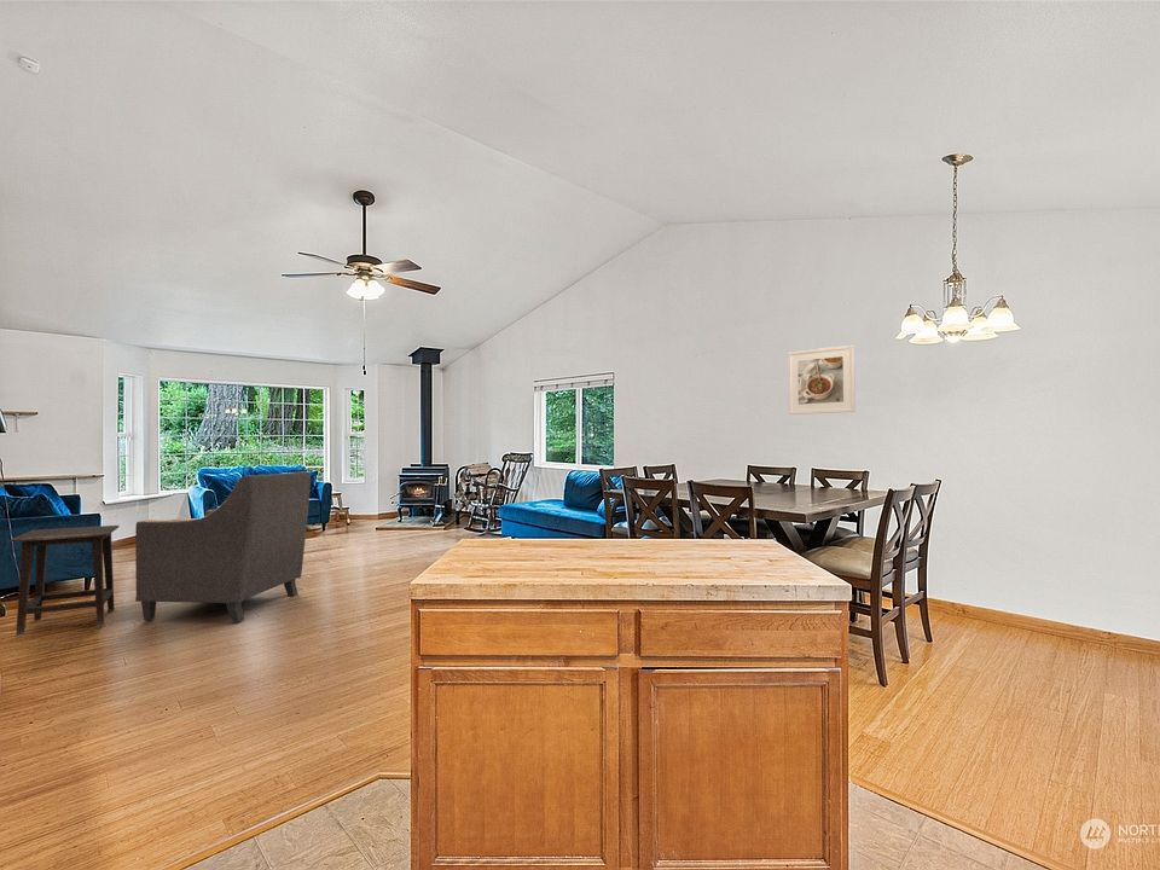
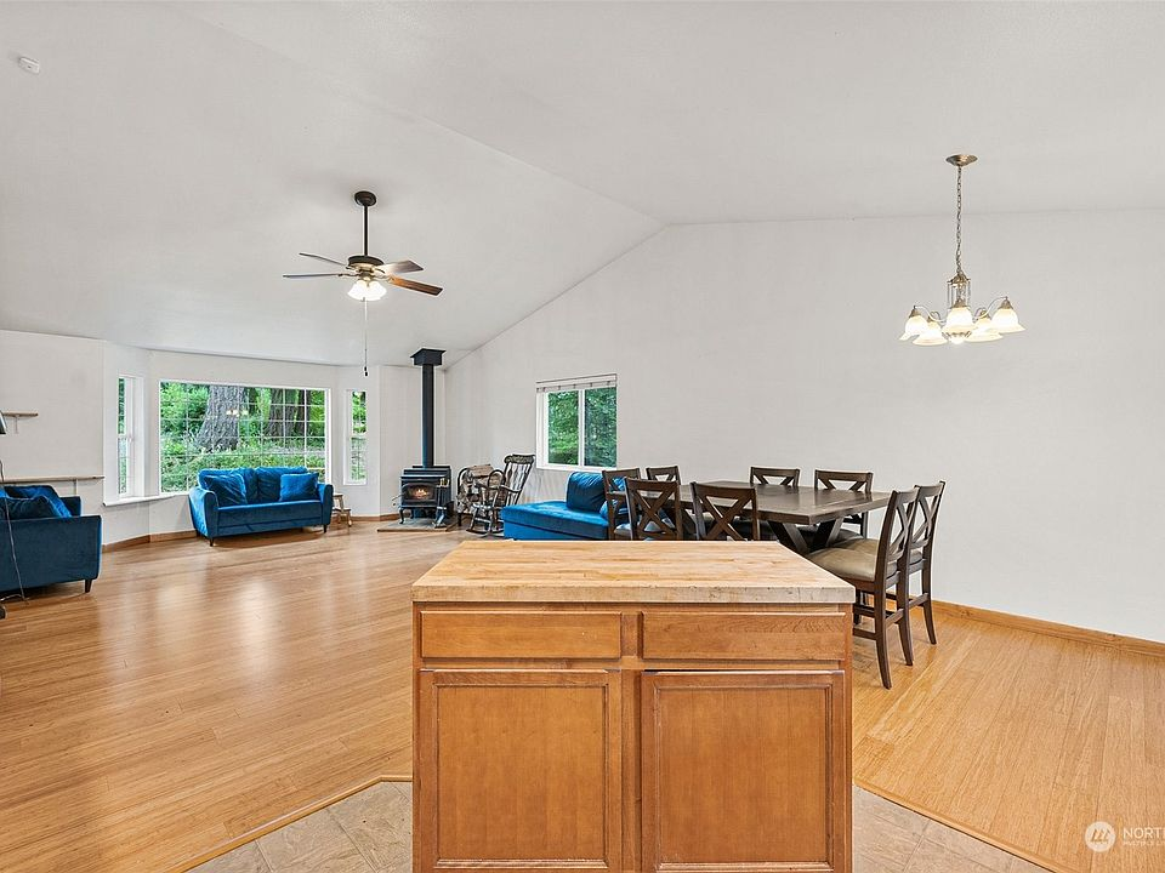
- chair [134,470,312,624]
- side table [10,524,120,638]
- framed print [787,344,857,416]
